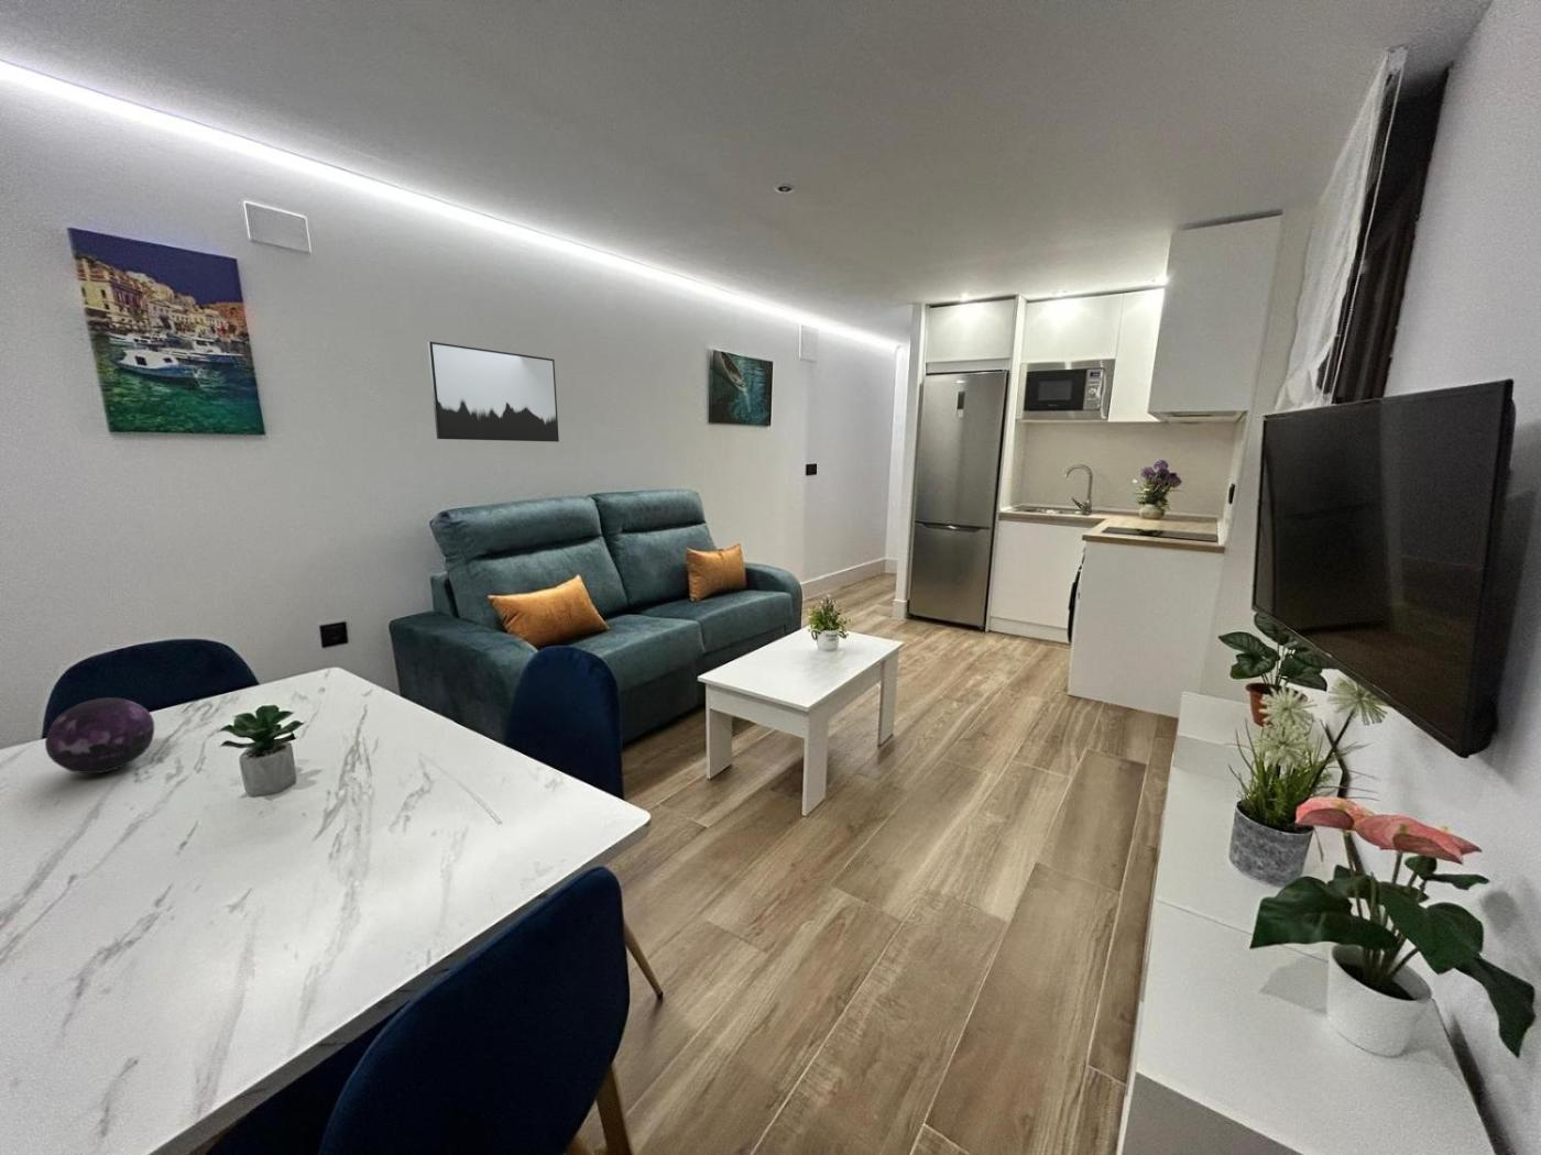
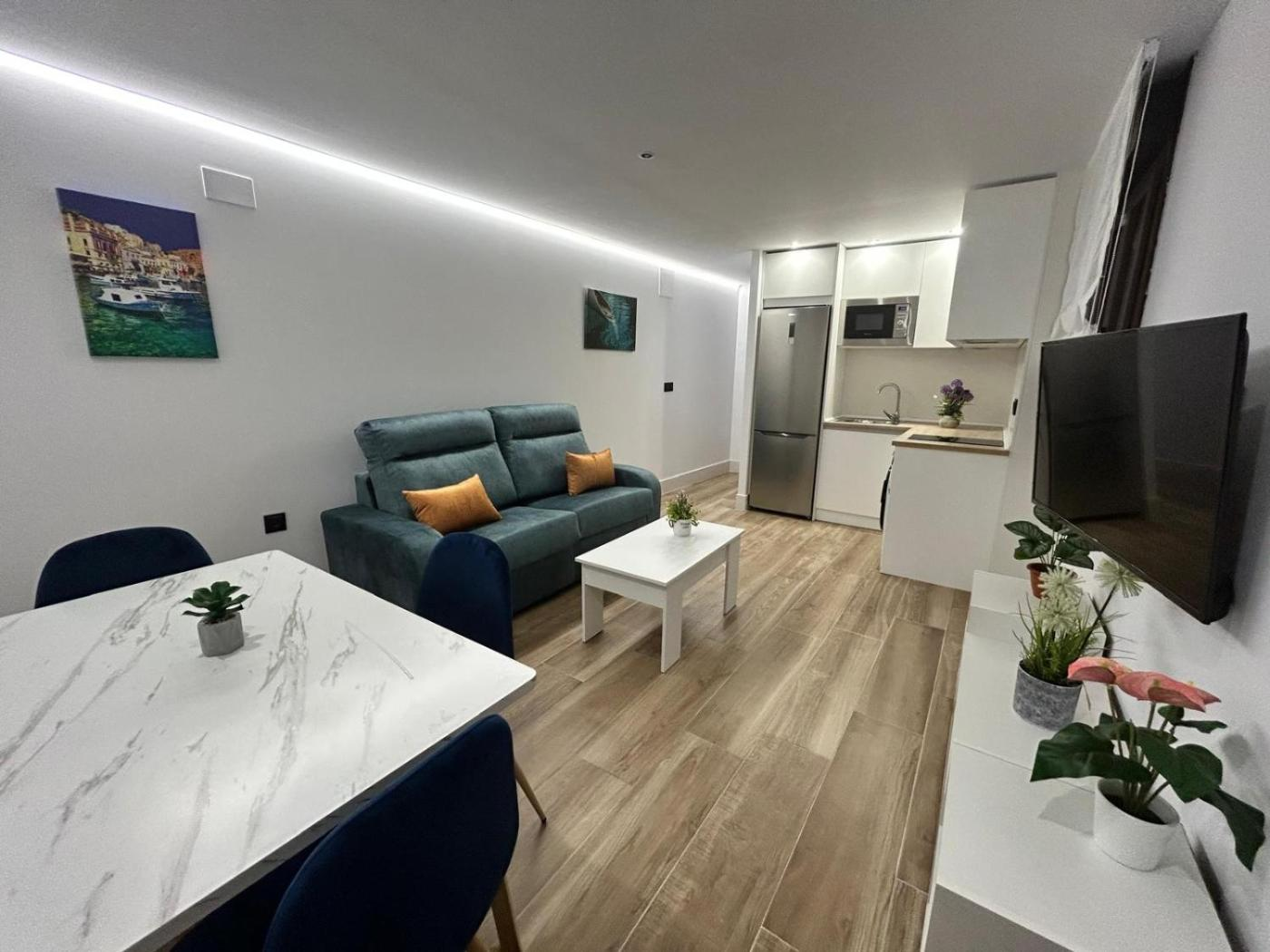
- wall art [426,340,561,443]
- decorative orb [44,696,155,774]
